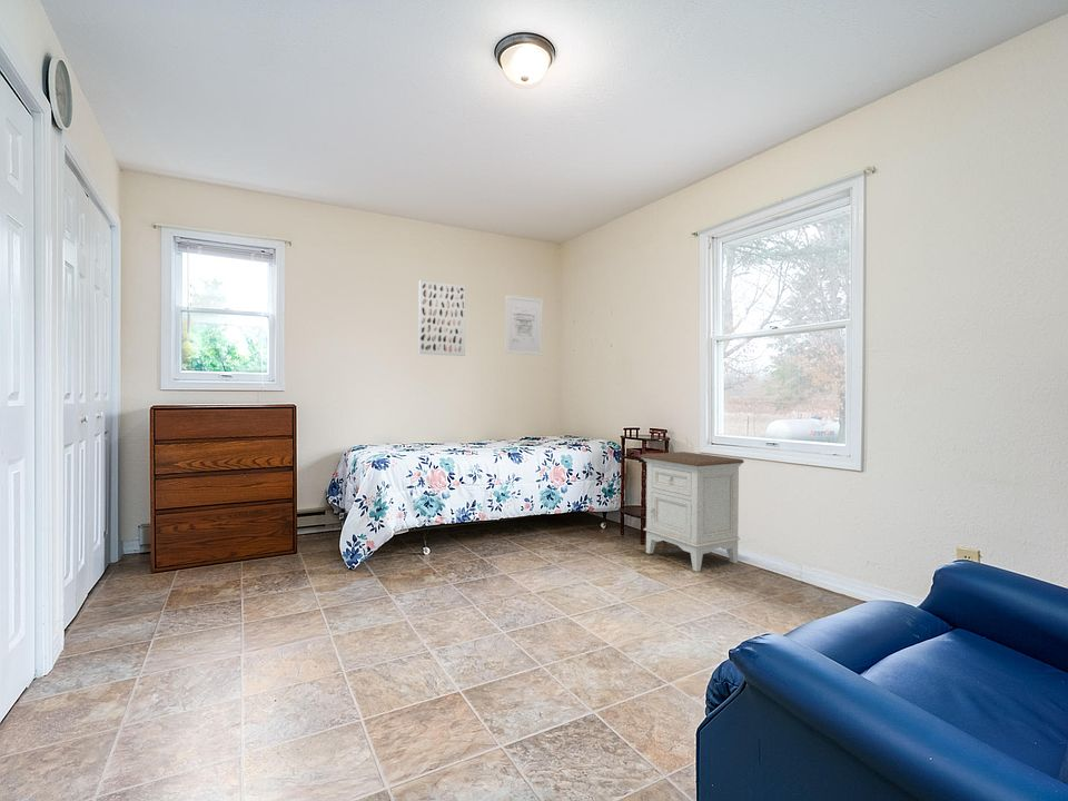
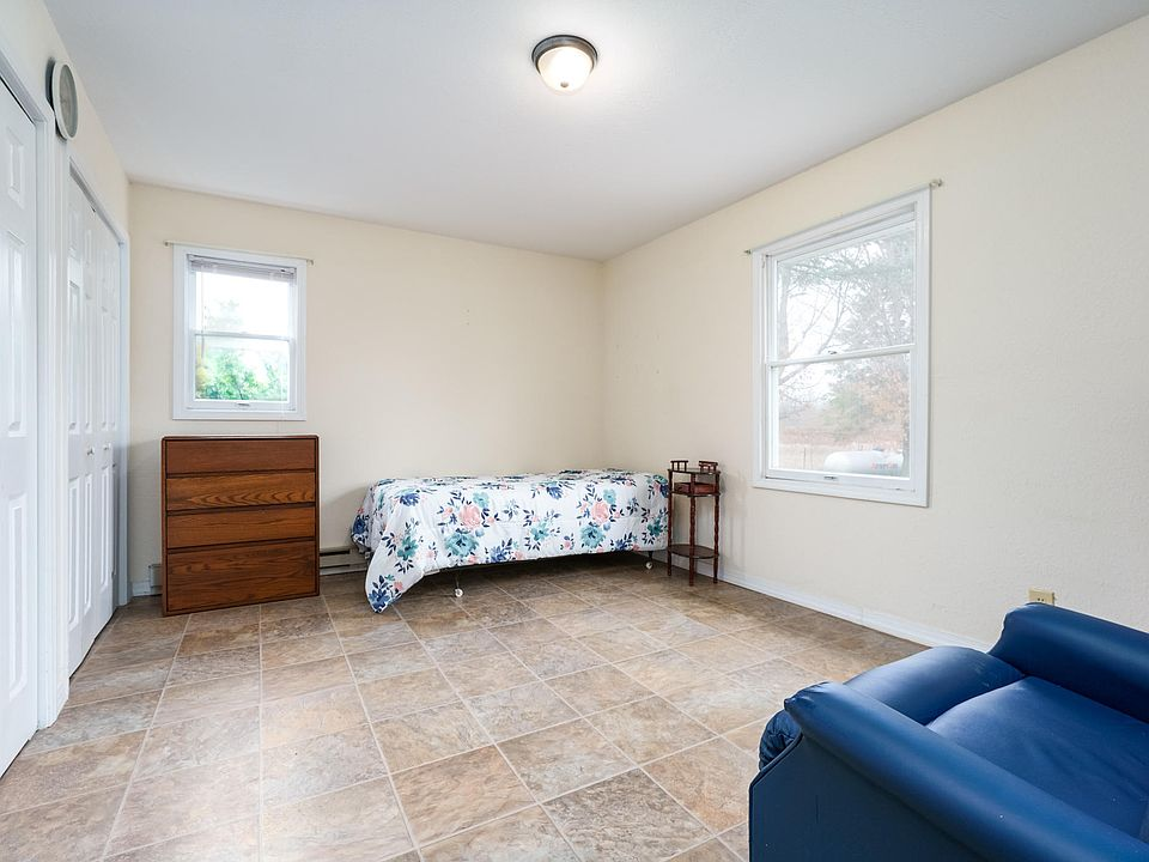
- wall art [504,294,544,357]
- nightstand [637,451,745,573]
- wall art [417,279,466,357]
